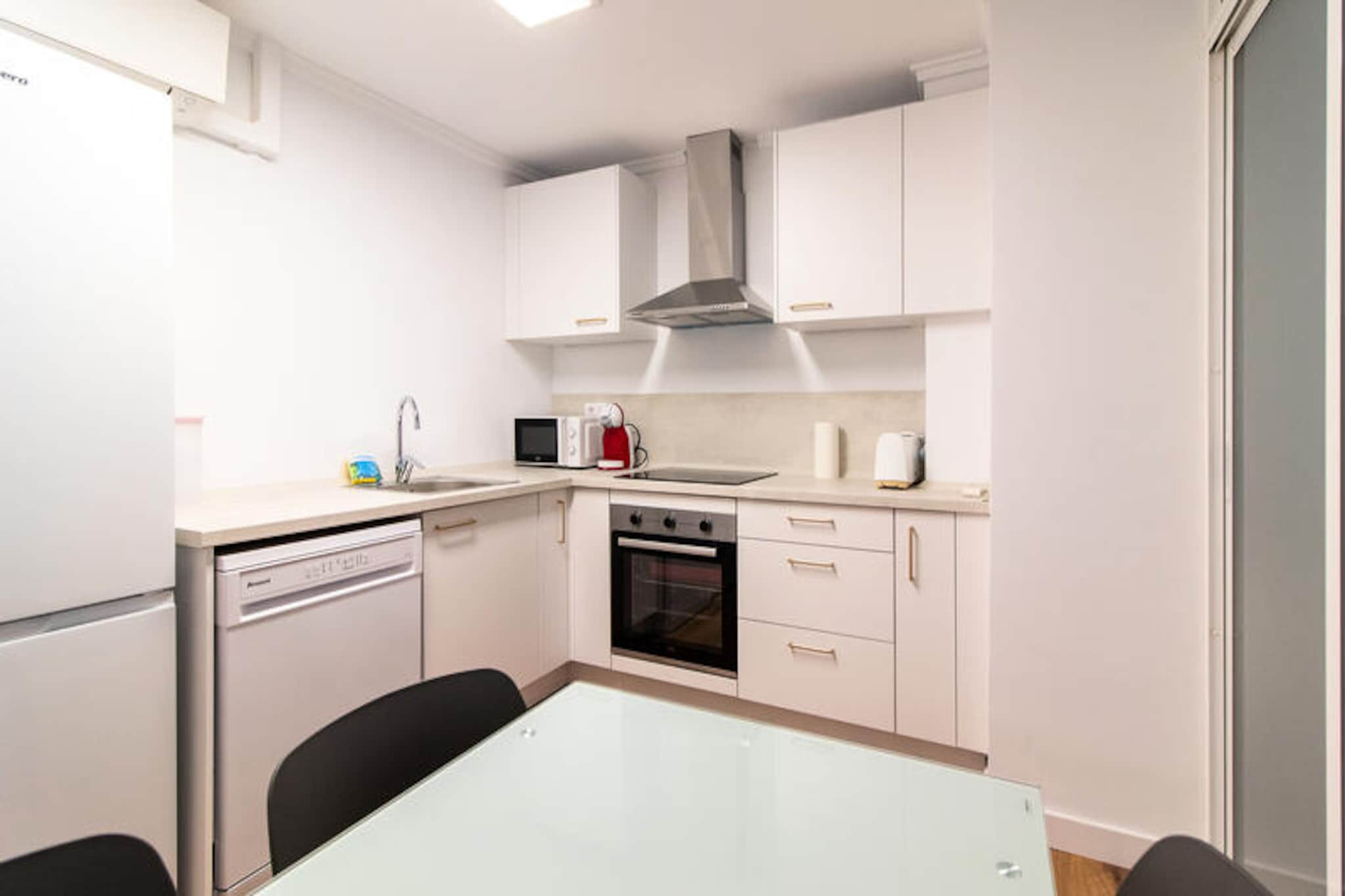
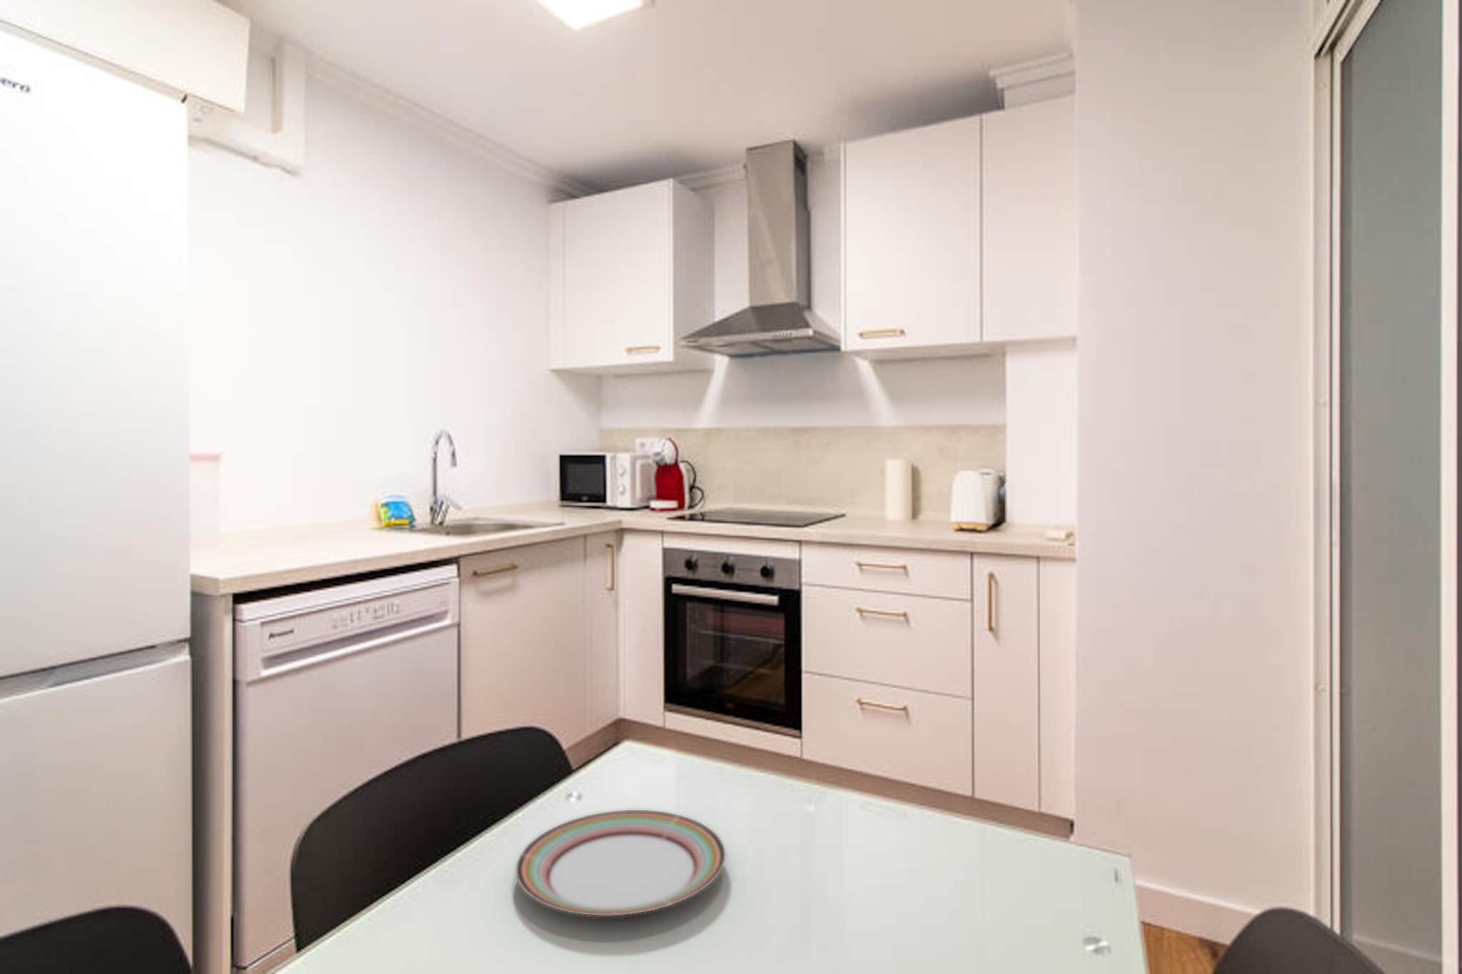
+ plate [515,809,727,916]
